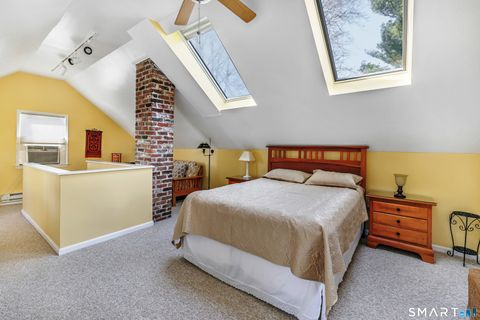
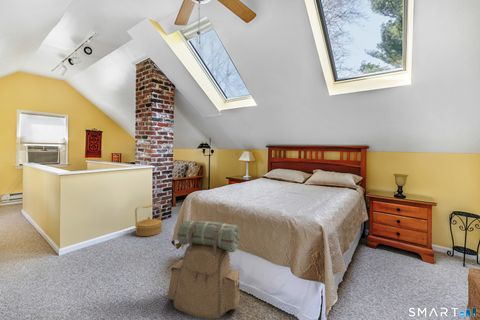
+ woven basket [134,203,163,237]
+ backpack [167,219,241,320]
